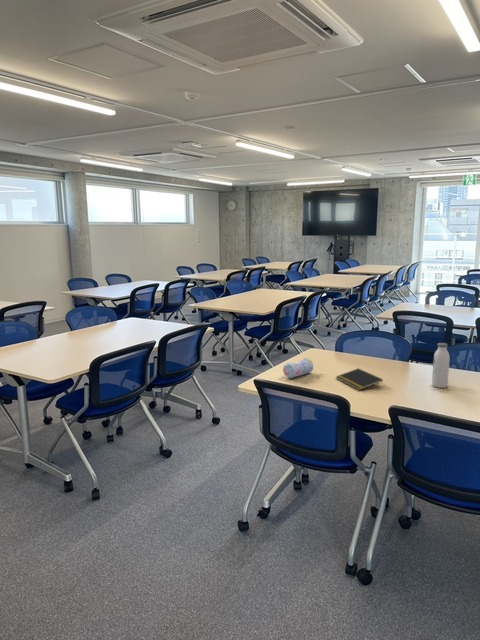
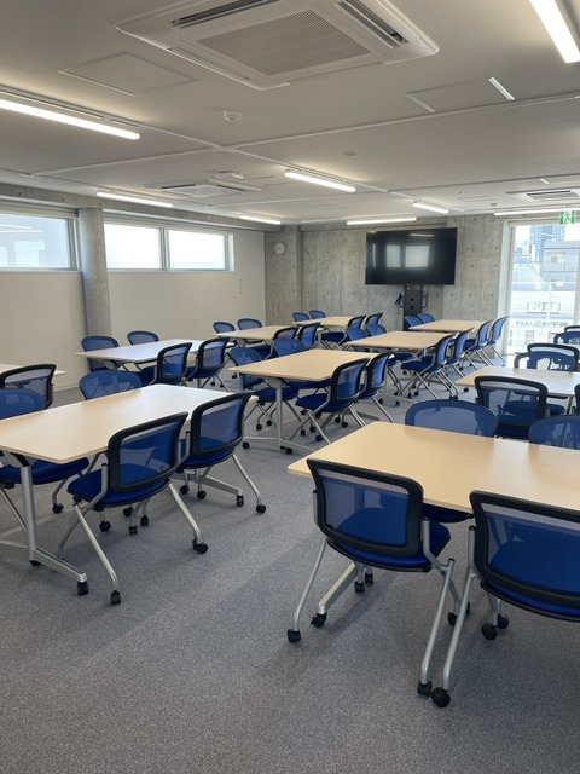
- pencil case [282,357,314,379]
- notepad [335,367,384,391]
- water bottle [431,342,451,389]
